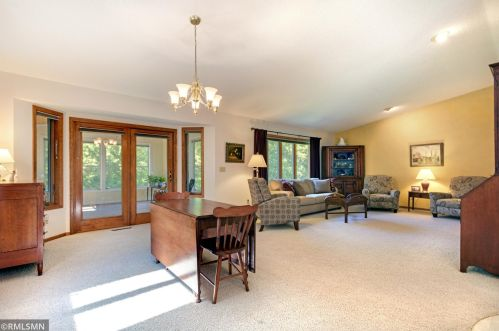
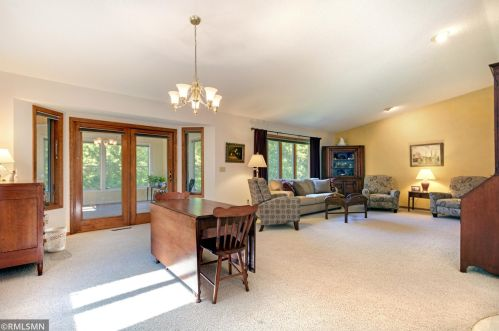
+ wastebasket [44,226,68,253]
